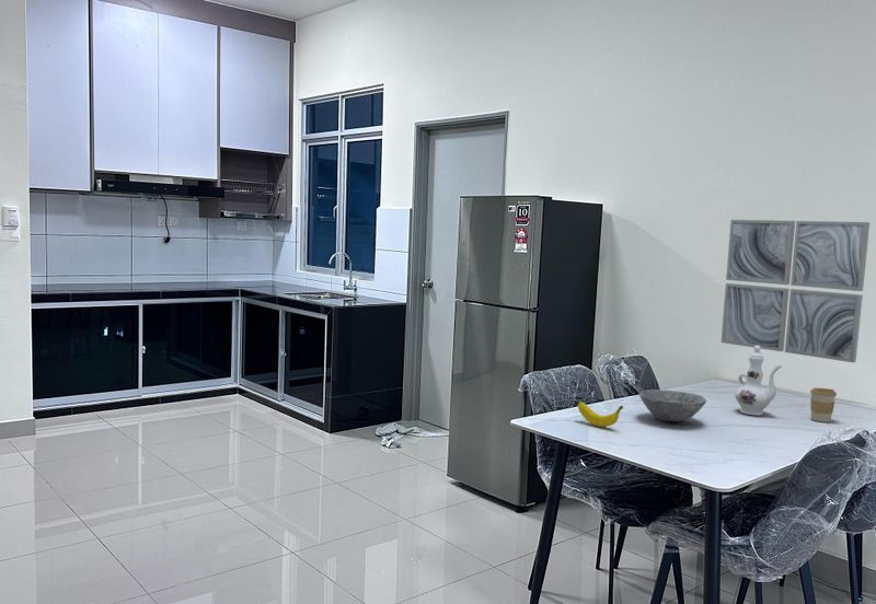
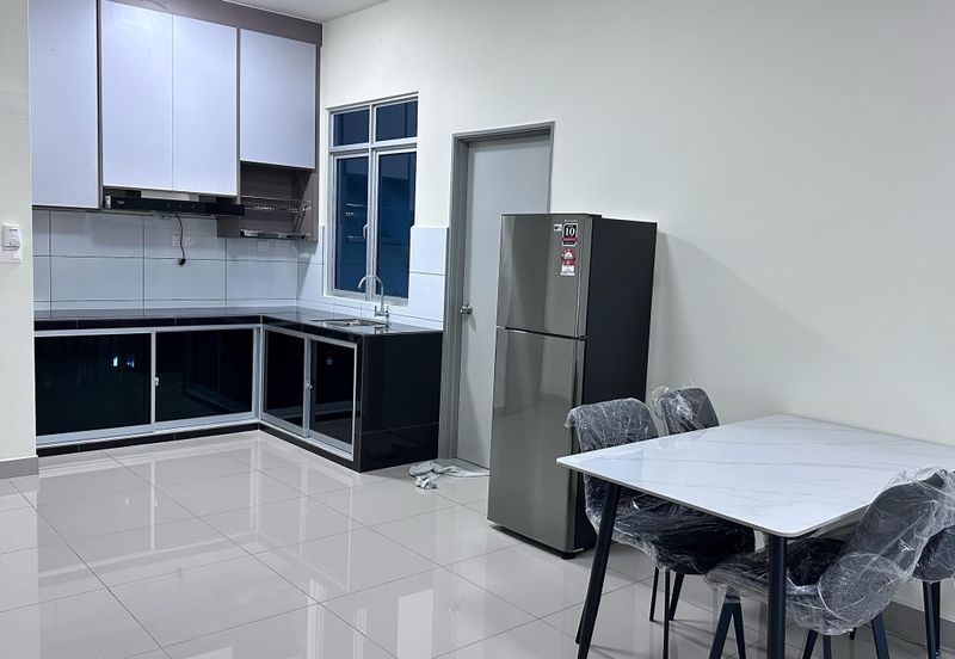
- wall art [721,219,871,363]
- coffee cup [809,387,838,423]
- banana [577,400,624,428]
- bowl [638,388,707,422]
- chinaware [734,346,784,417]
